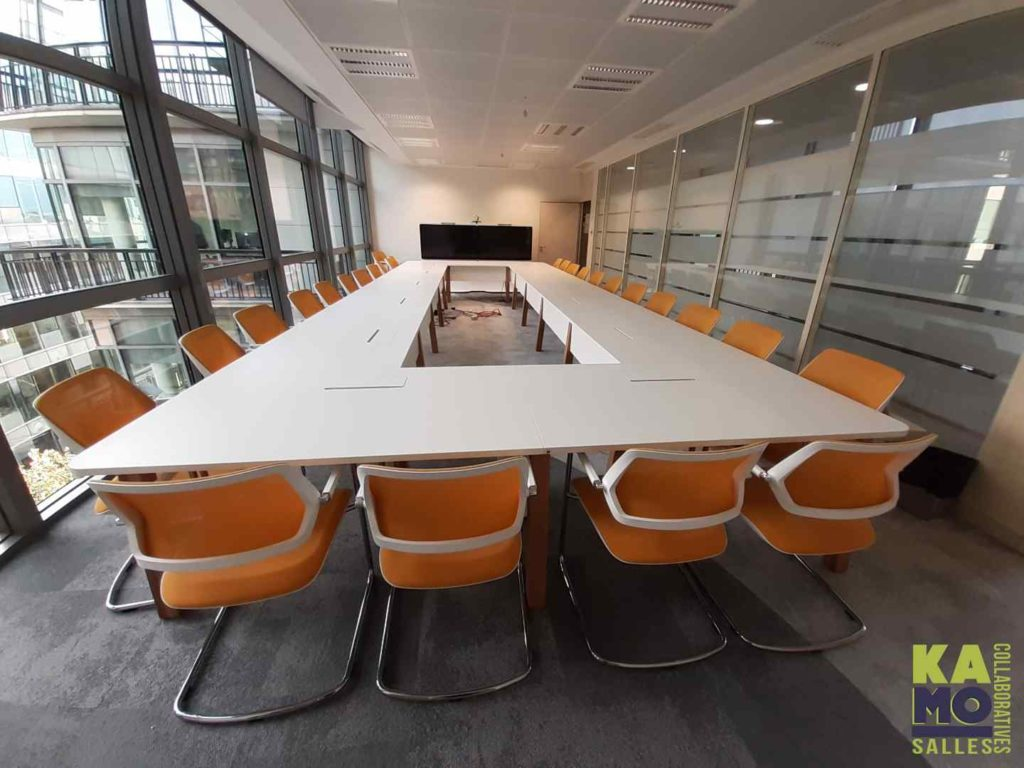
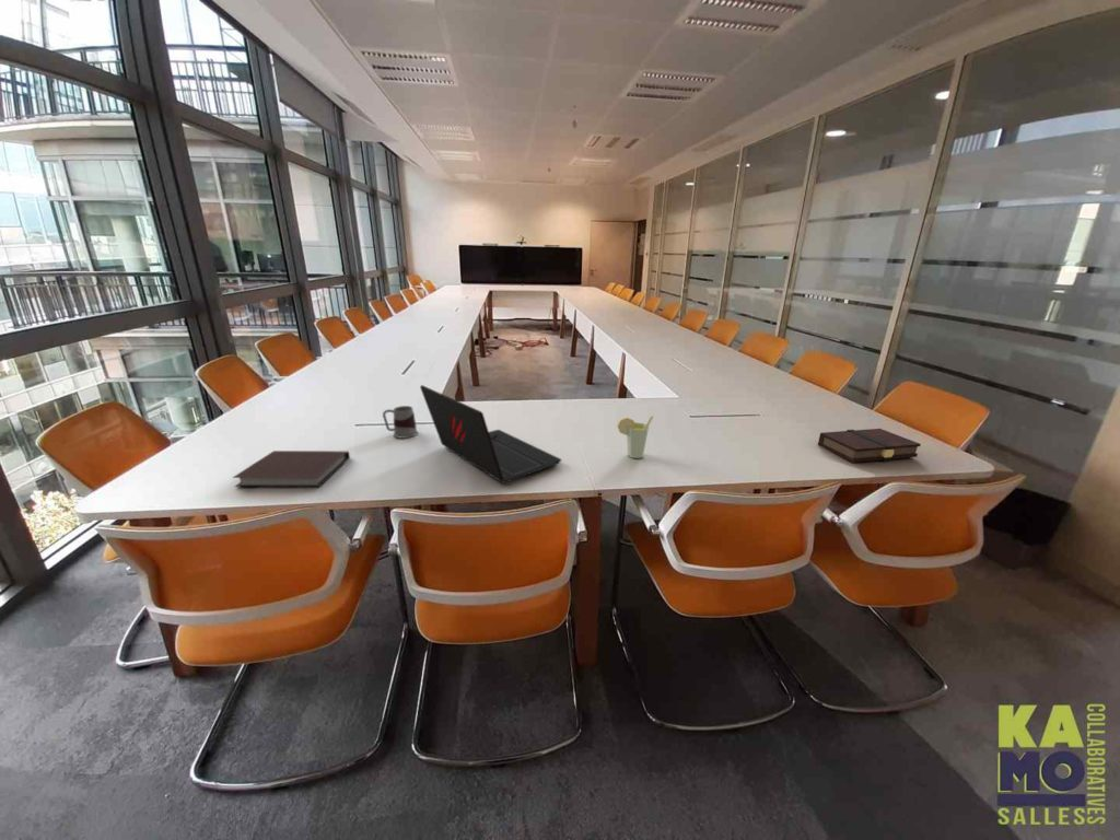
+ book [817,428,922,464]
+ mug [382,405,419,440]
+ laptop [419,384,562,485]
+ cup [617,415,654,459]
+ notebook [232,450,351,488]
